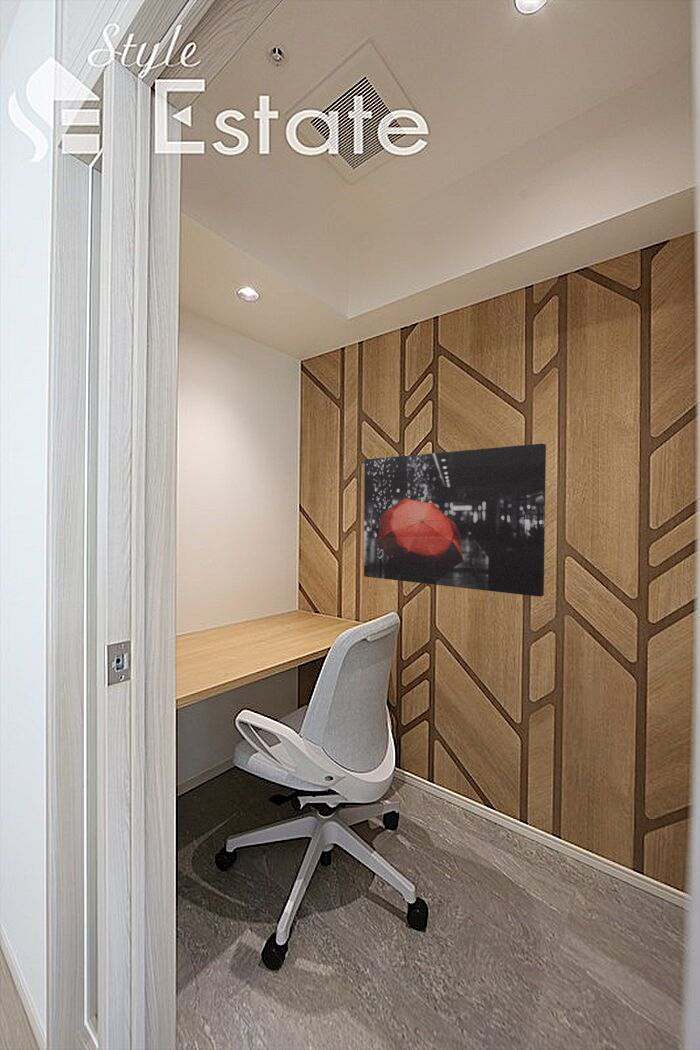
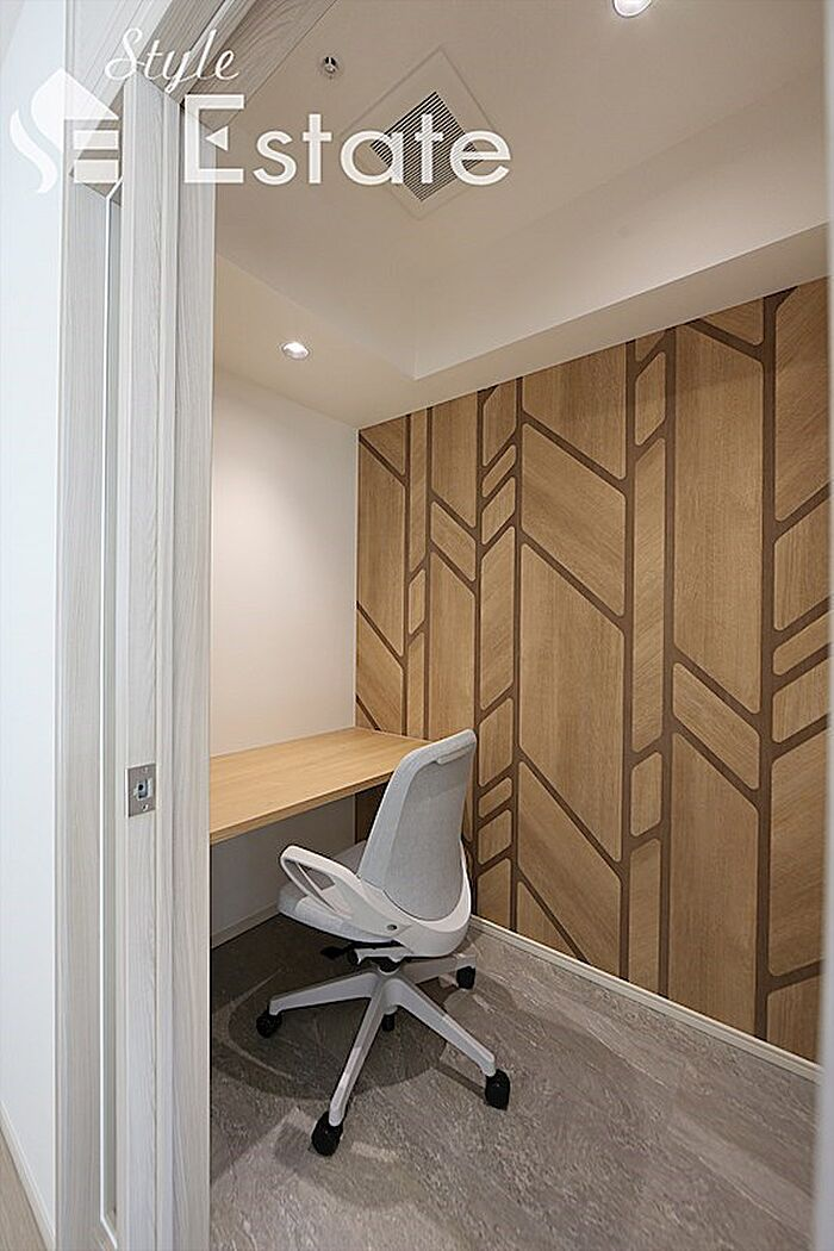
- wall art [363,443,547,598]
